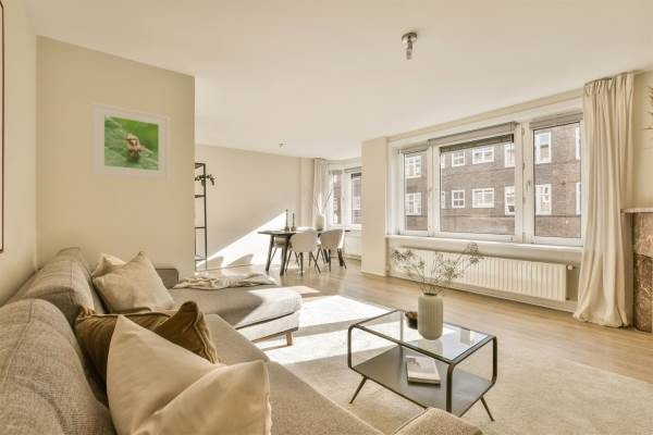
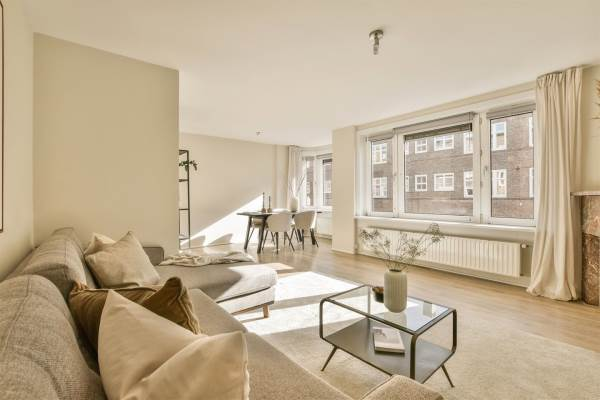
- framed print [90,101,170,182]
